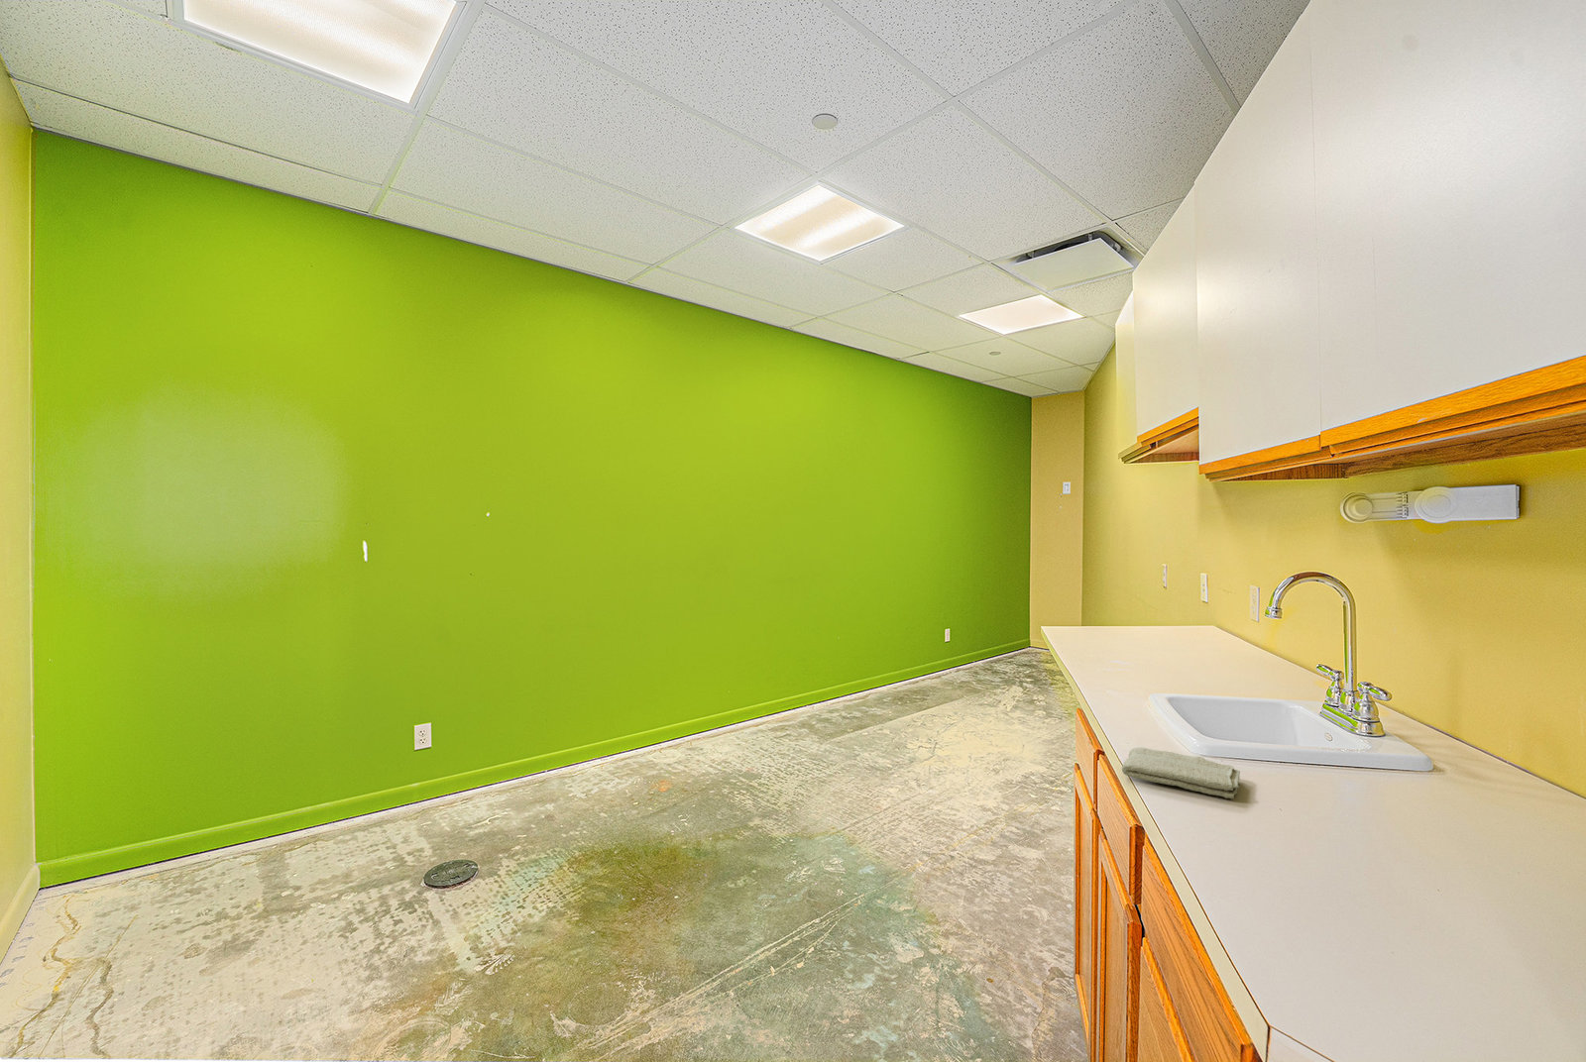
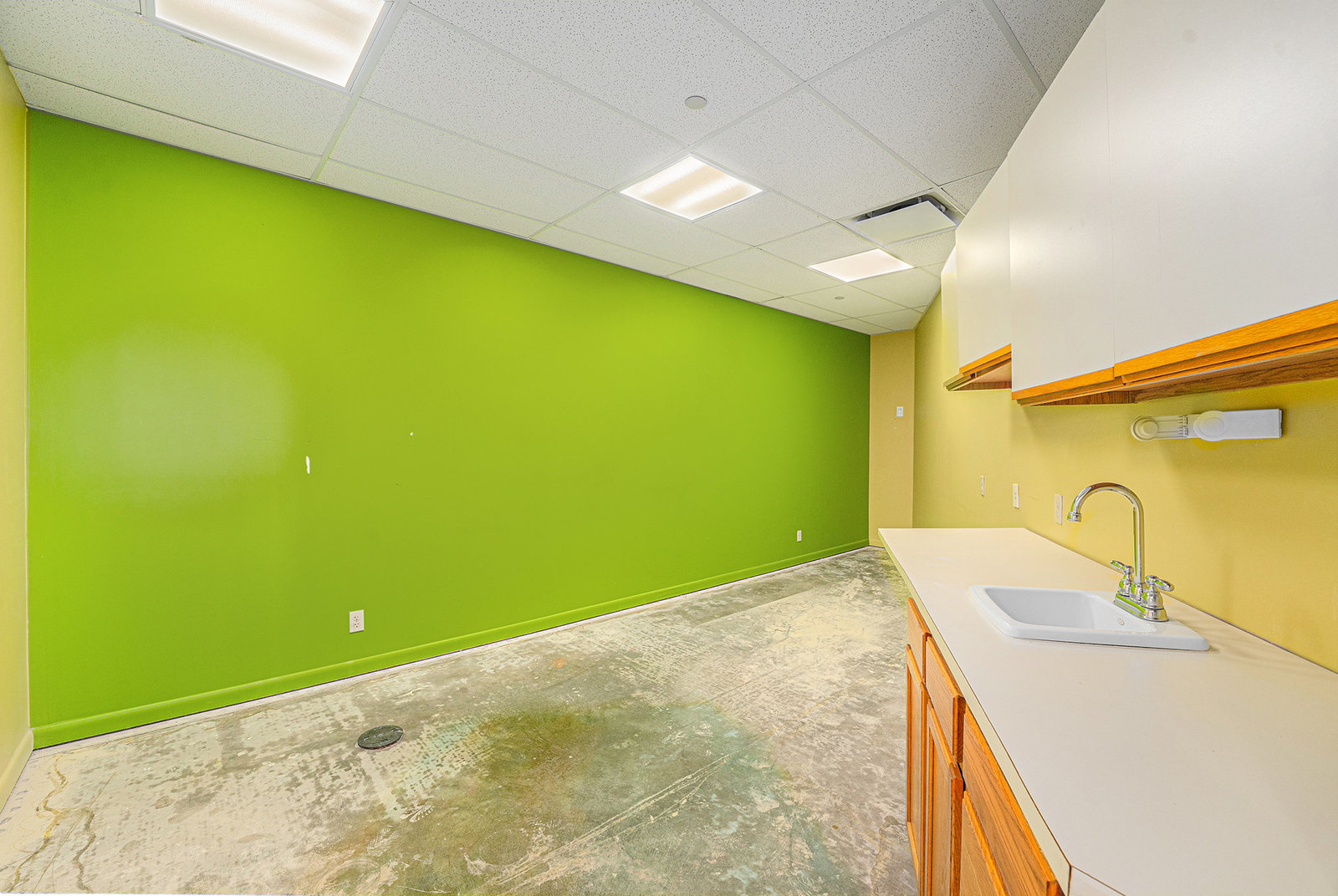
- washcloth [1121,746,1241,800]
